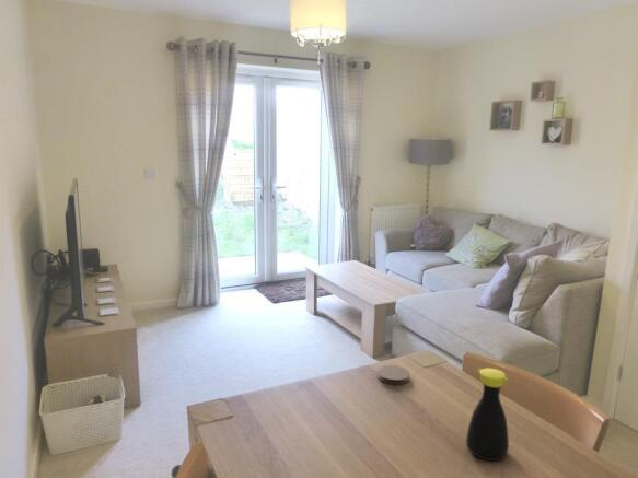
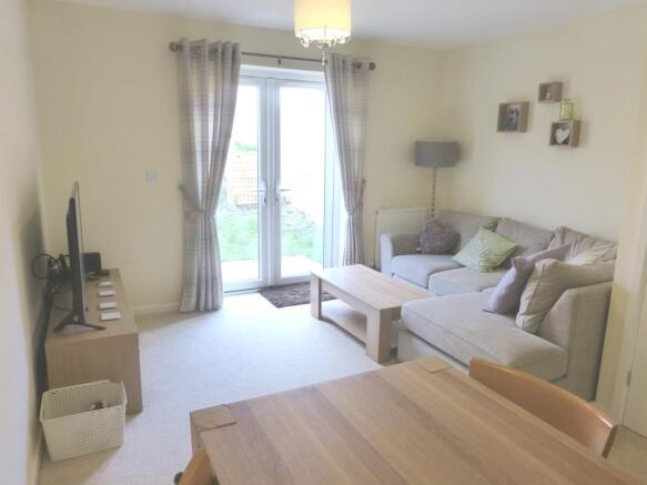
- coaster [376,364,410,385]
- bottle [465,368,510,462]
